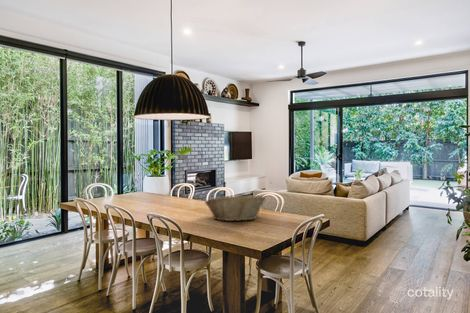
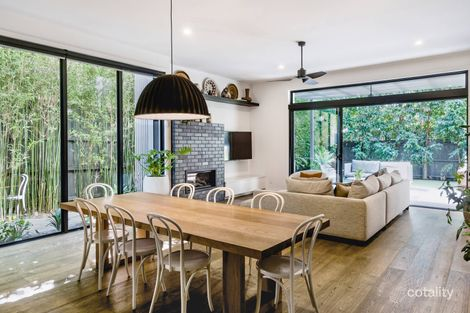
- fruit basket [204,194,266,222]
